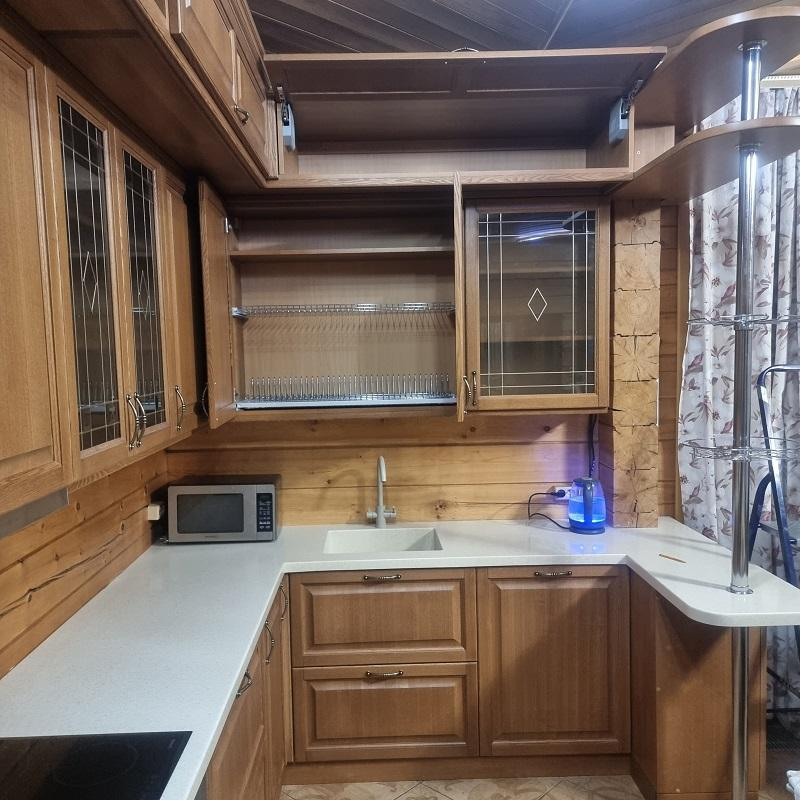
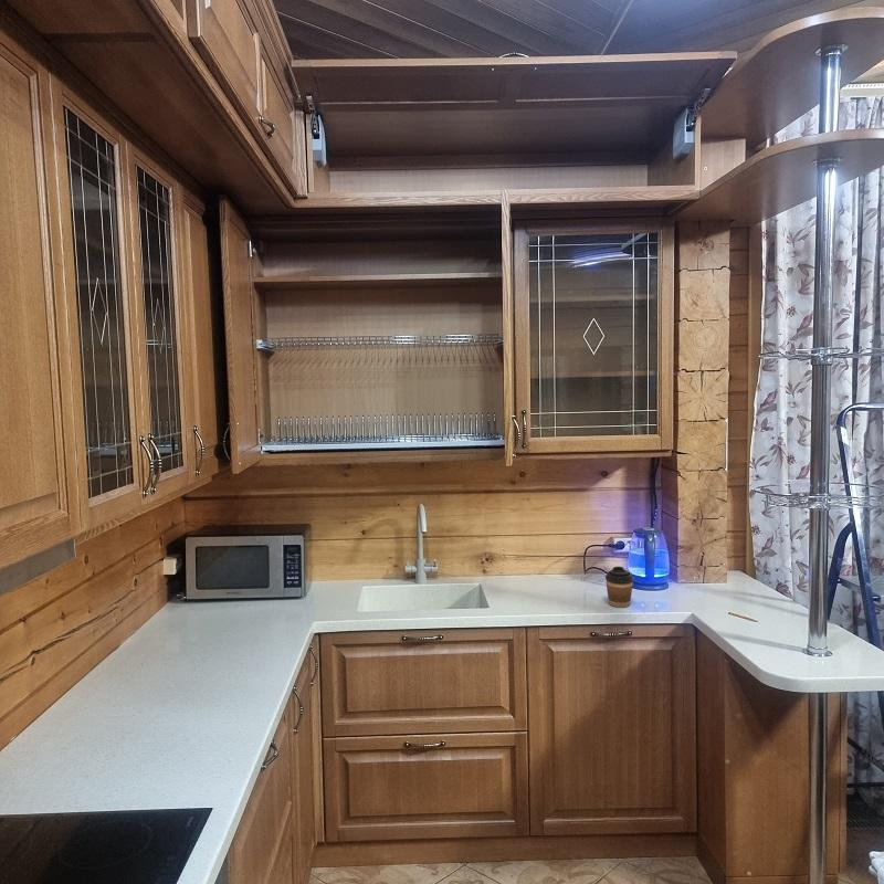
+ coffee cup [604,566,634,609]
